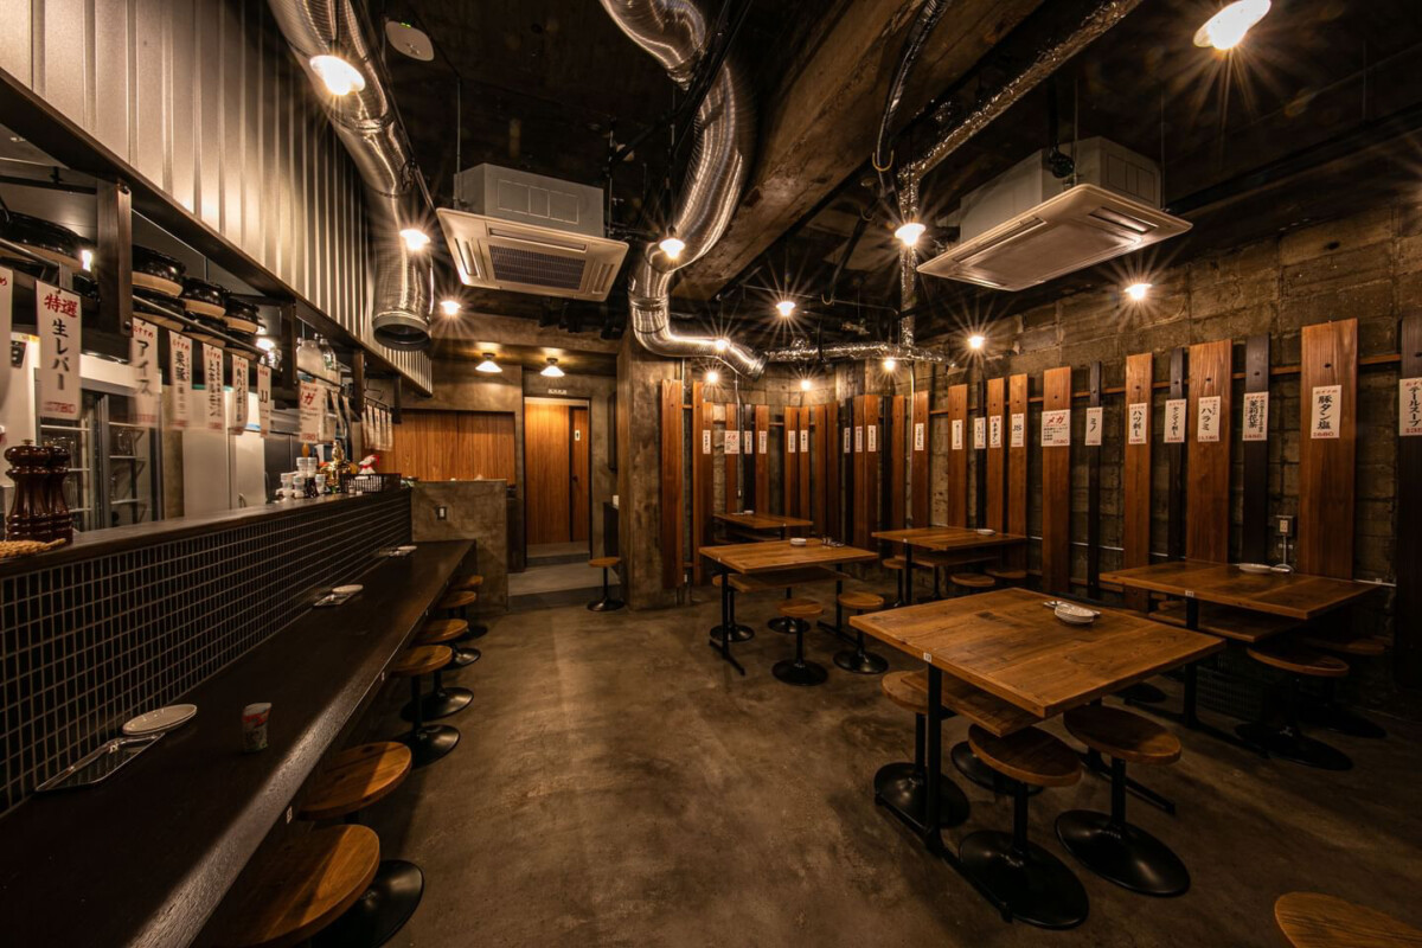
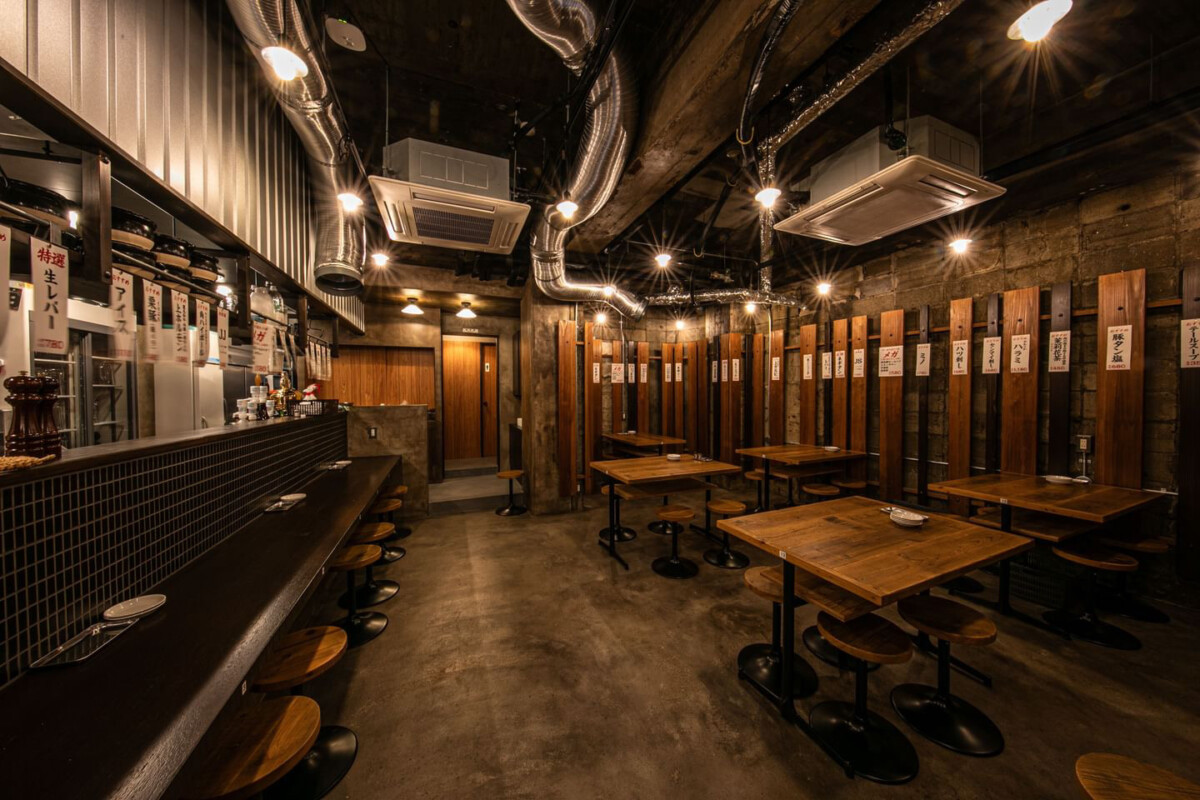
- beverage cup [239,702,273,755]
